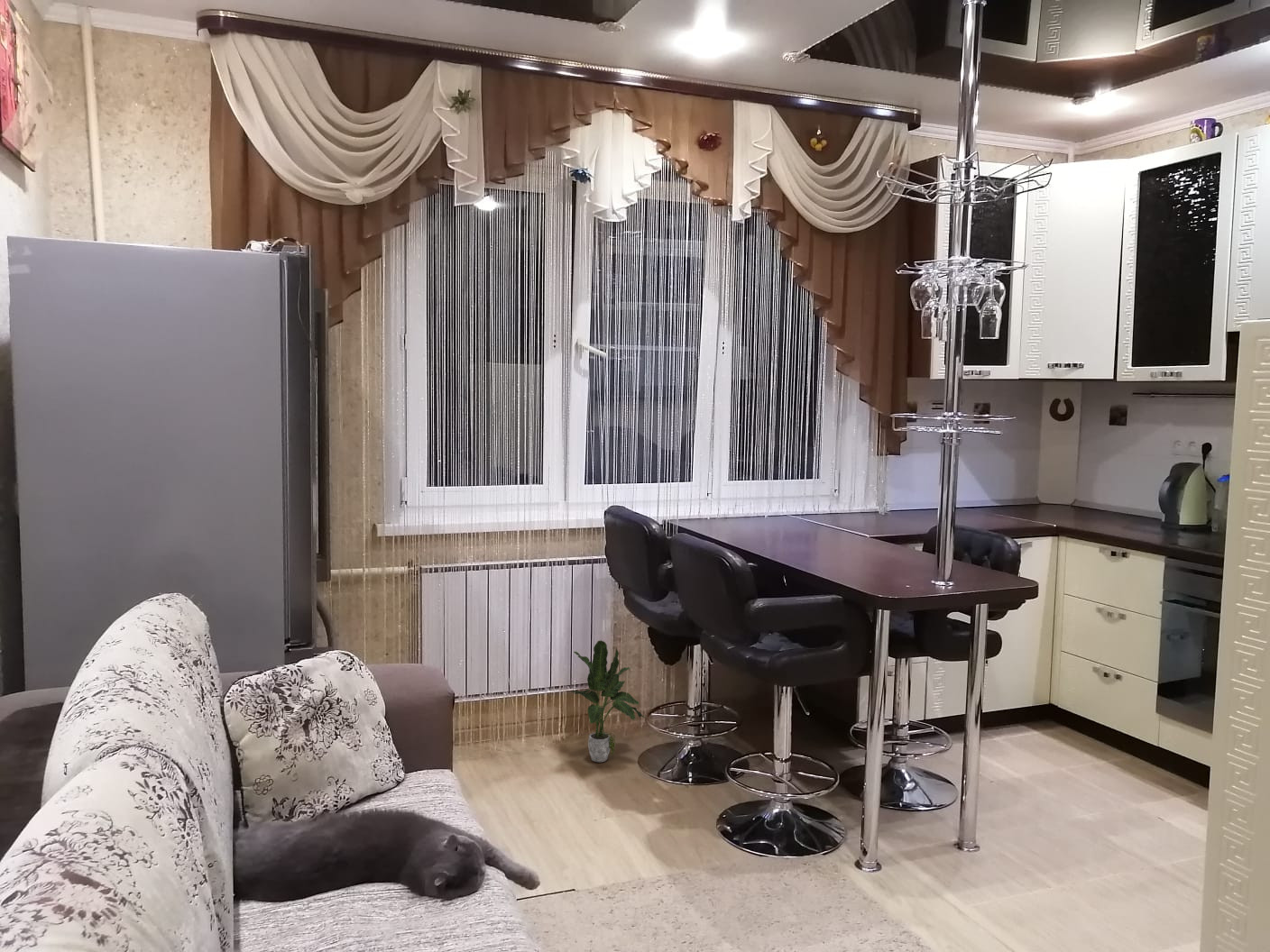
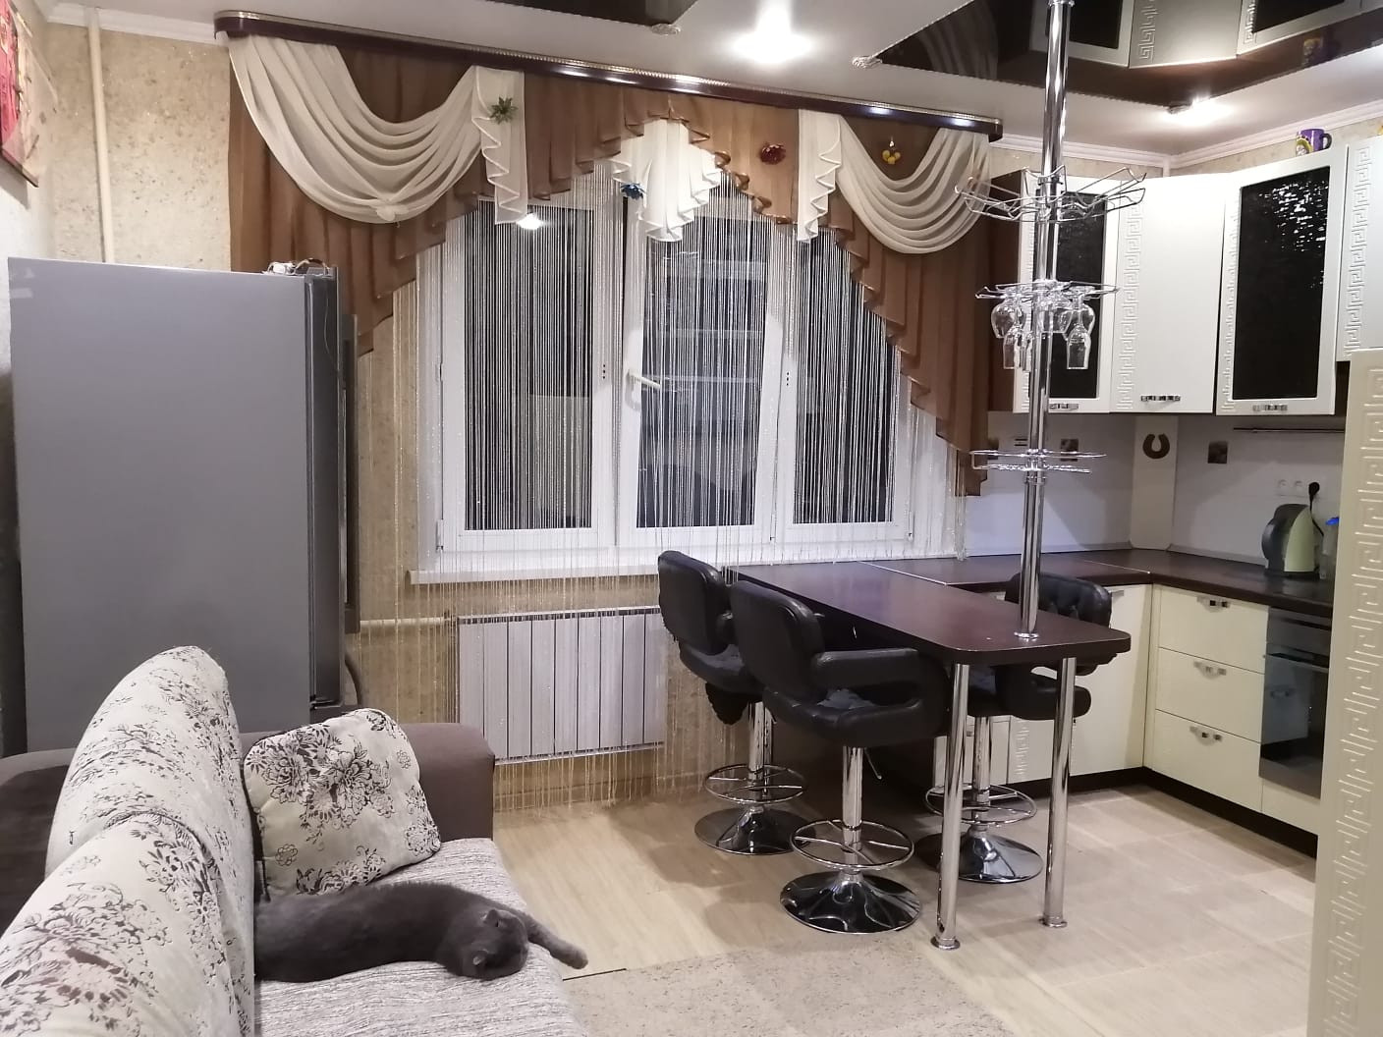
- potted plant [571,639,647,763]
